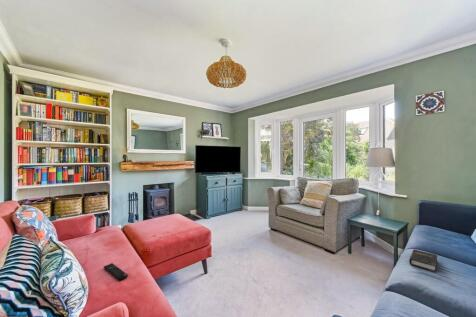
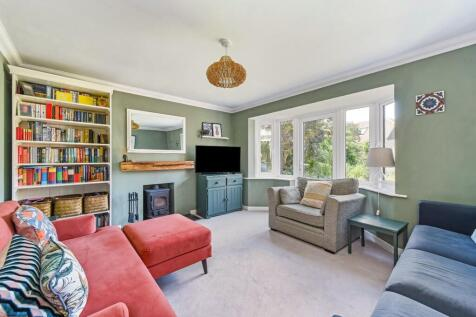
- hardback book [408,249,438,273]
- remote control [103,262,129,281]
